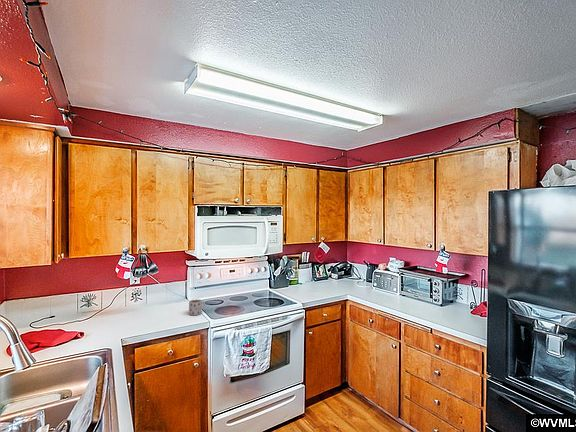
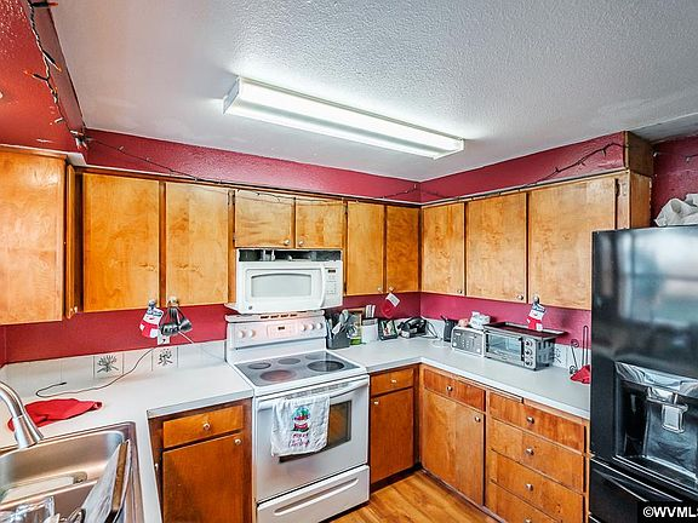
- mug [188,298,206,316]
